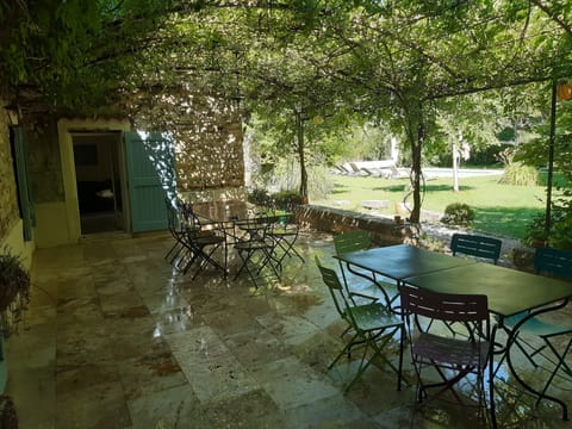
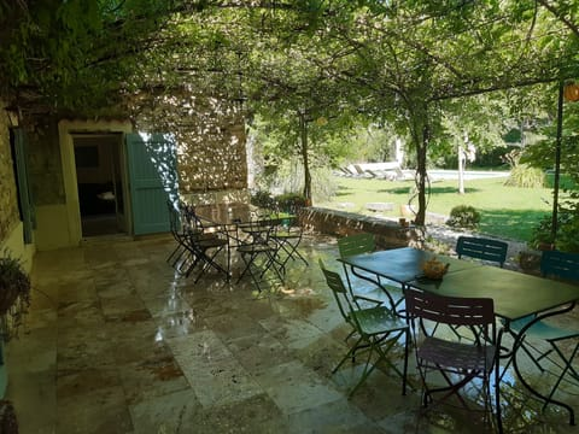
+ teapot [420,256,451,280]
